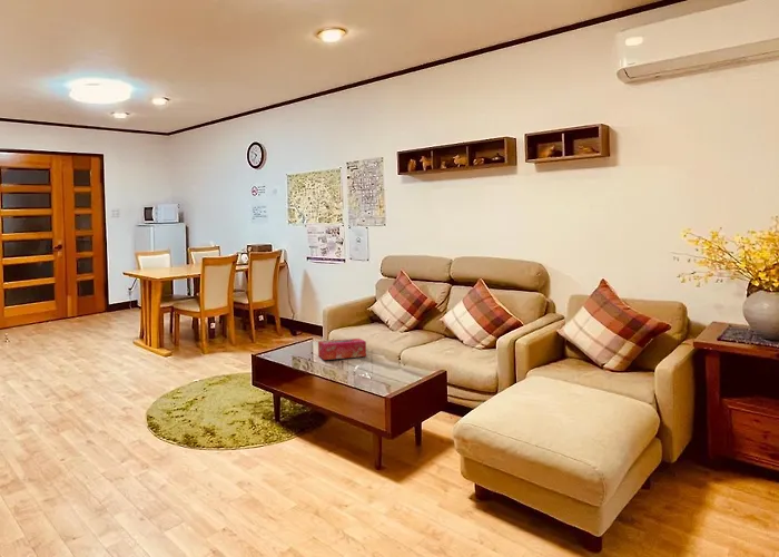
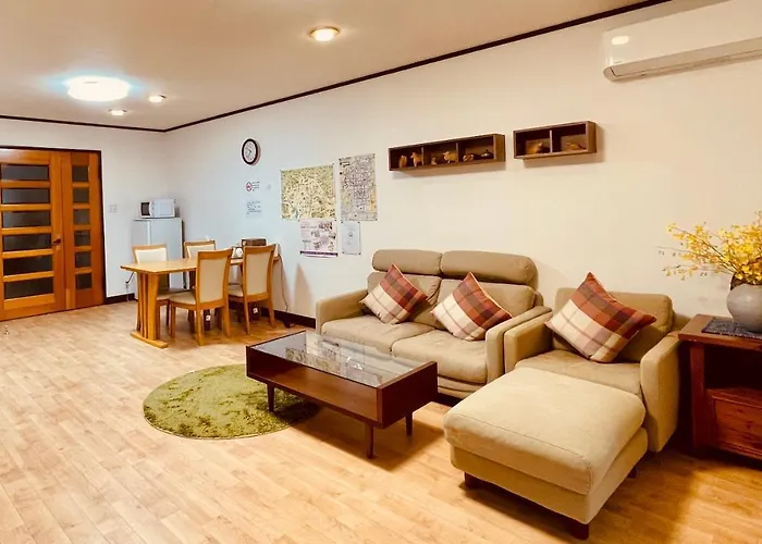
- tissue box [317,338,367,361]
